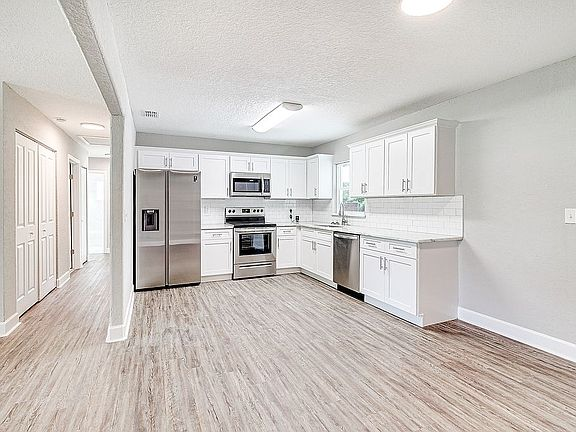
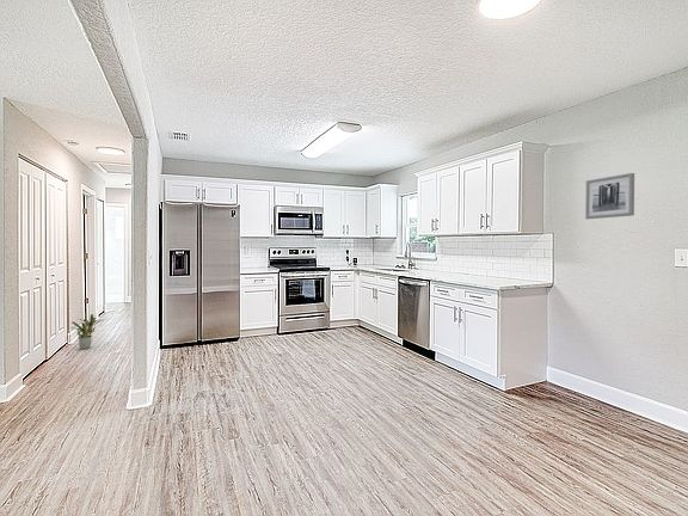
+ wall art [584,172,635,220]
+ potted plant [69,313,103,350]
